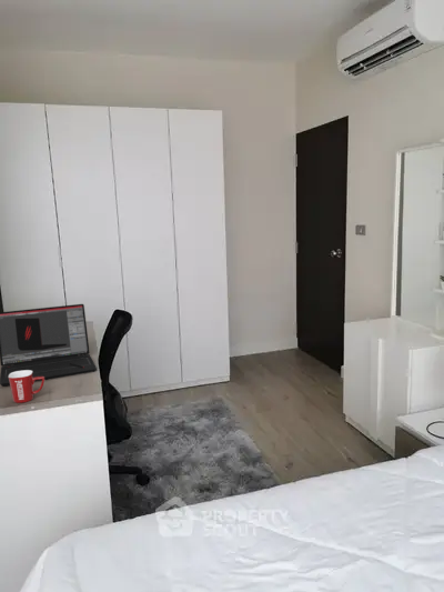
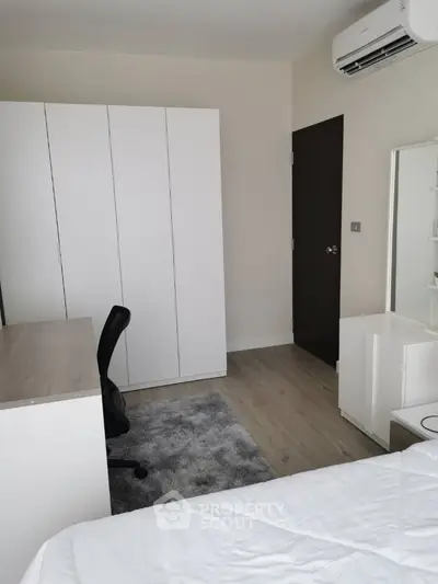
- laptop [0,303,98,388]
- mug [9,370,46,404]
